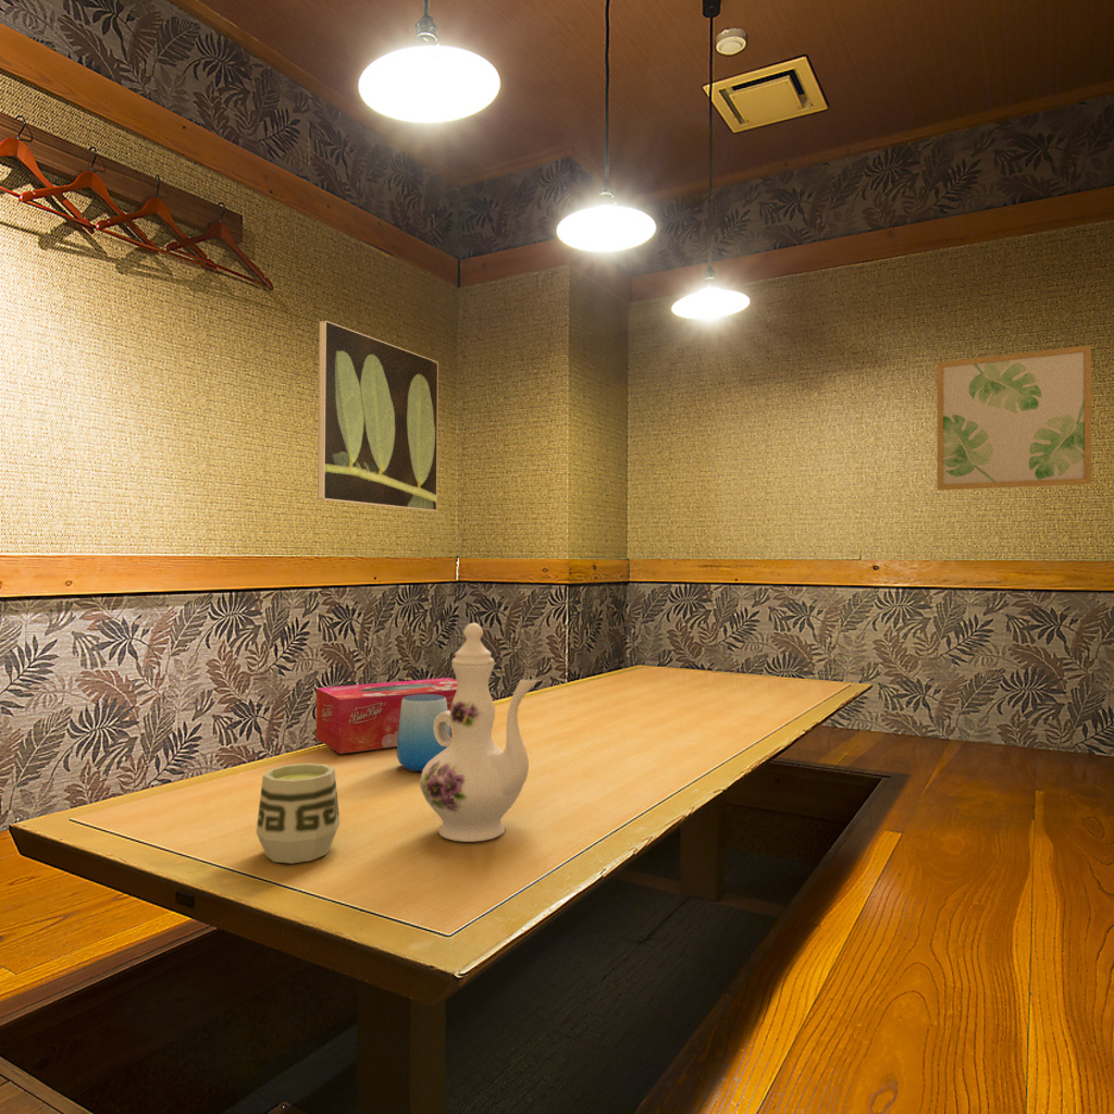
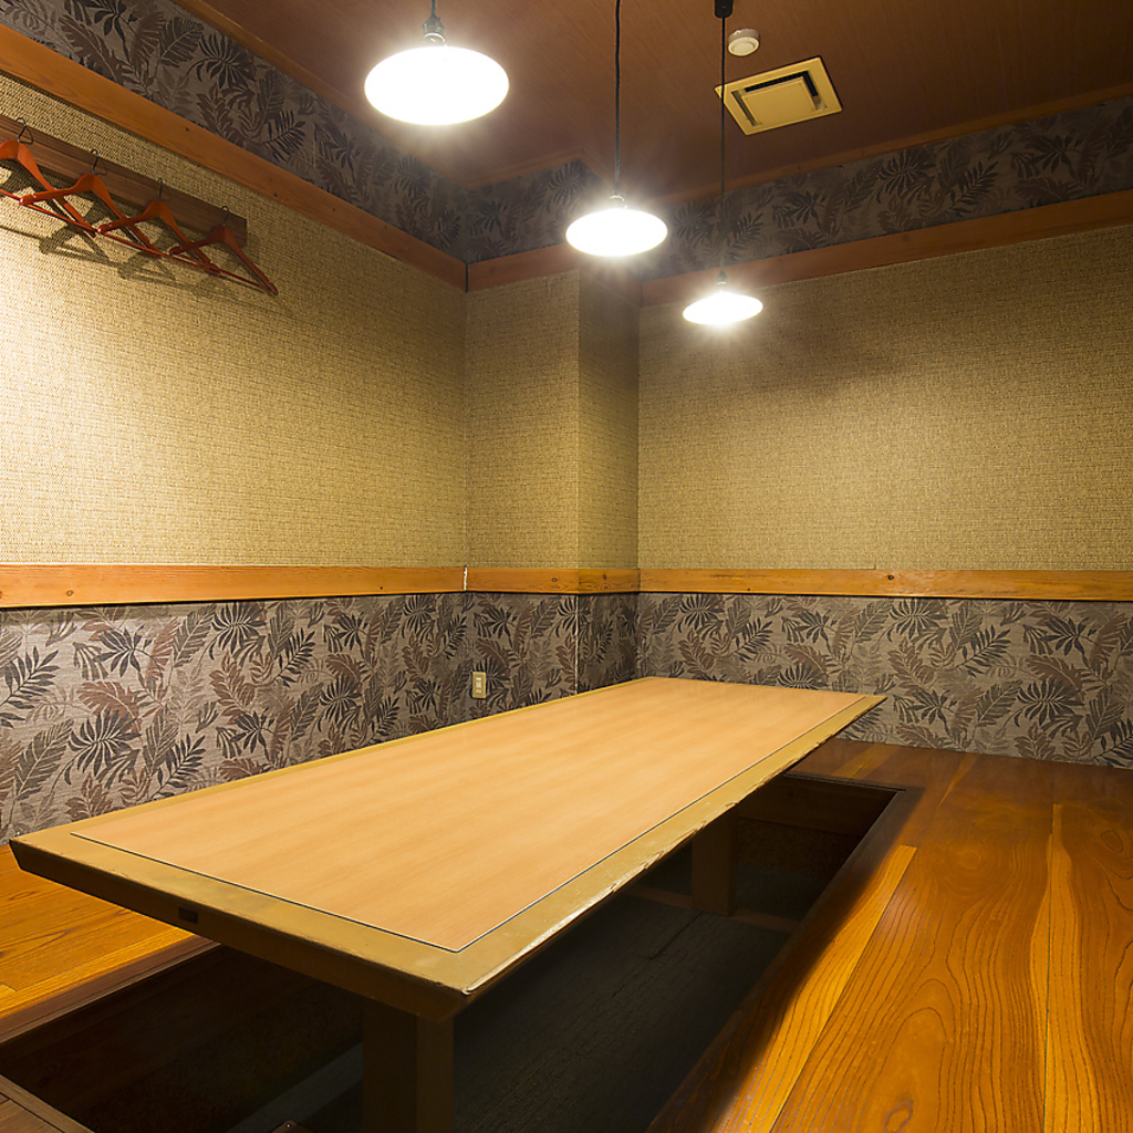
- cup [396,694,450,772]
- wall art [937,344,1092,492]
- chinaware [419,622,539,843]
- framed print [317,320,440,512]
- tissue box [315,677,458,755]
- cup [256,763,341,865]
